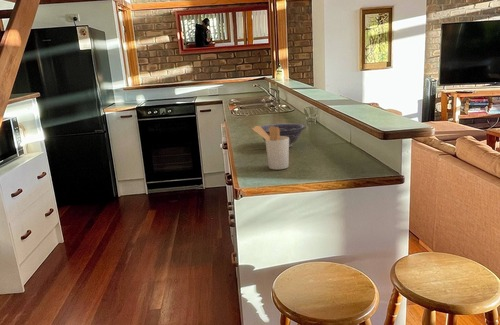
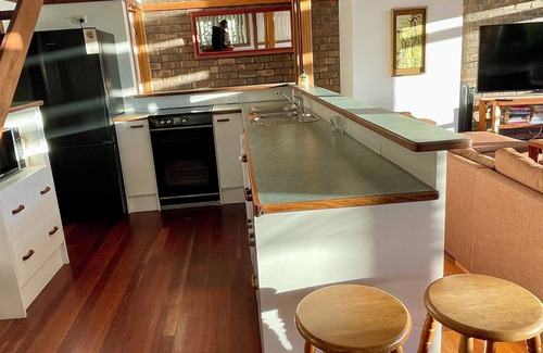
- utensil holder [251,125,290,170]
- decorative bowl [260,122,307,148]
